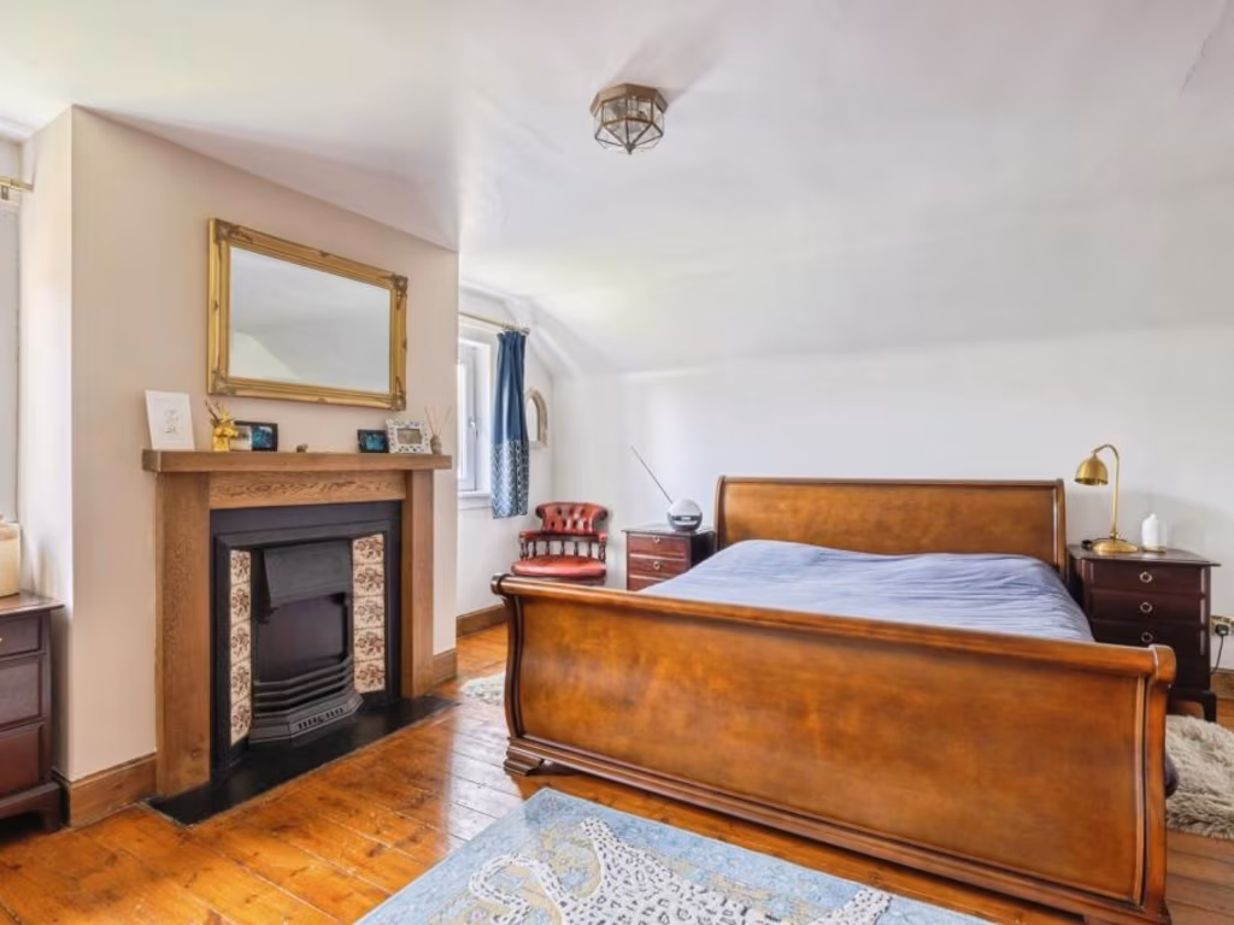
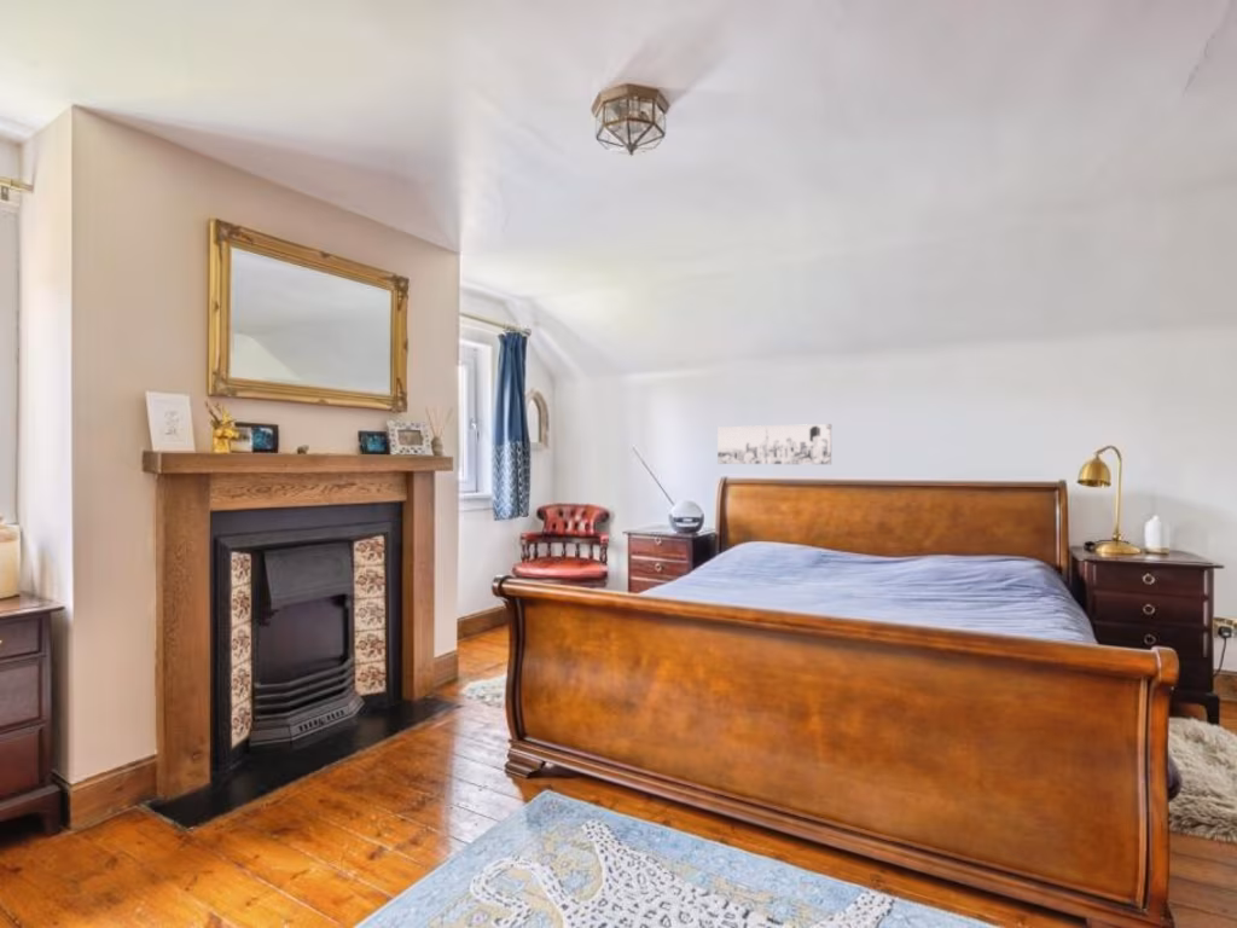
+ wall art [716,423,832,465]
